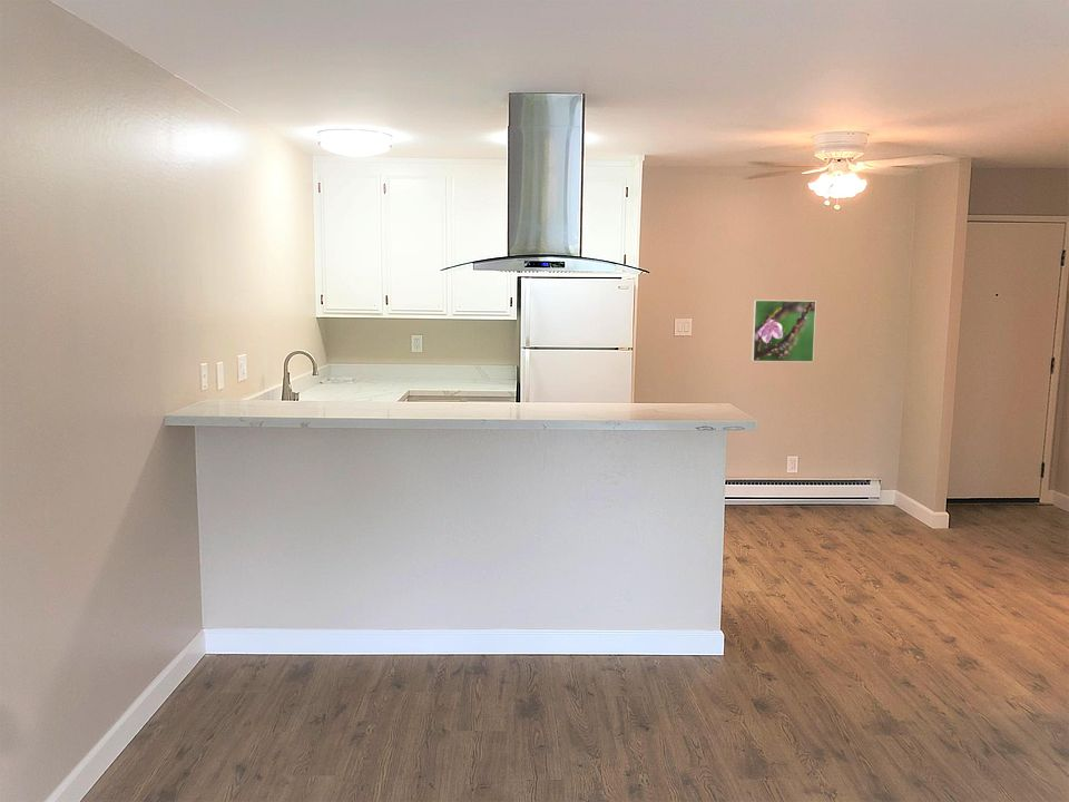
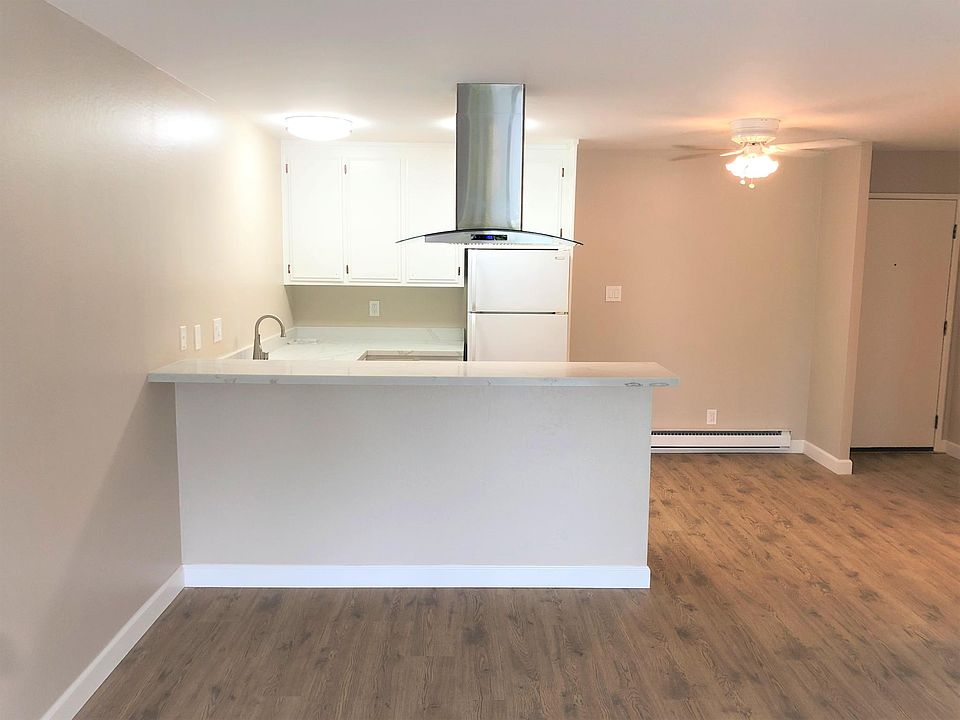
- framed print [751,299,817,363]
